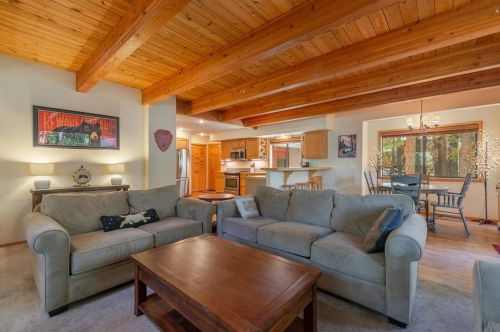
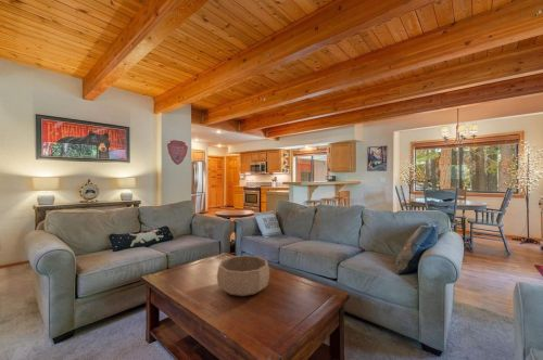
+ decorative bowl [216,254,270,297]
